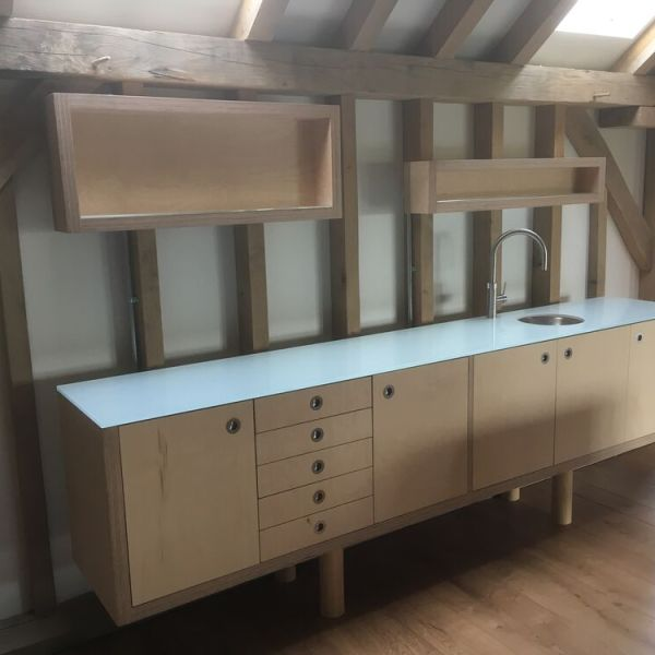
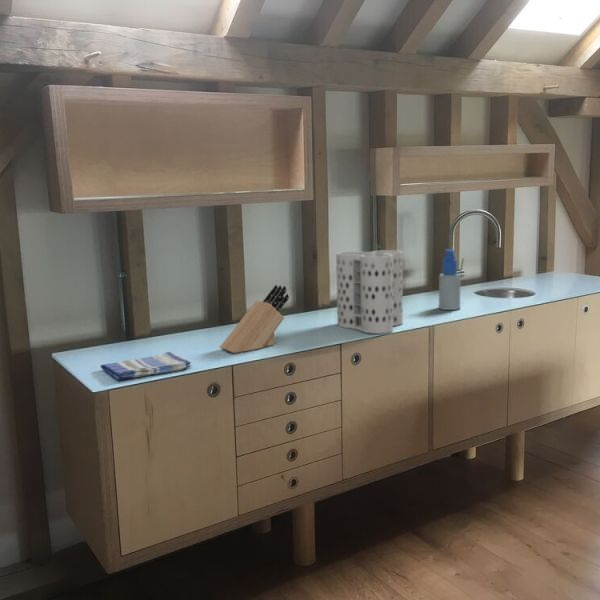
+ knife block [219,284,290,354]
+ spray bottle [438,248,461,311]
+ utensil holder [335,249,404,335]
+ dish towel [100,351,192,381]
